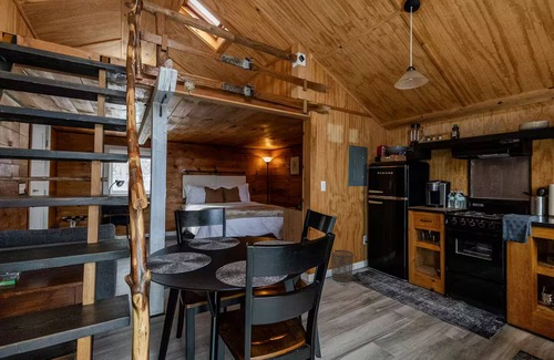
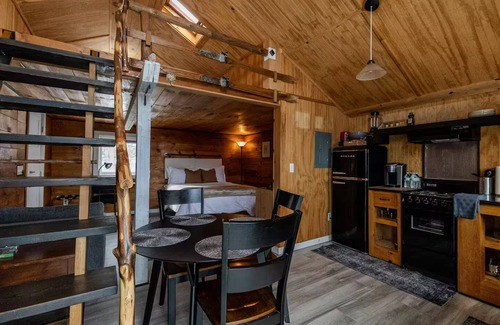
- waste bin [330,249,355,282]
